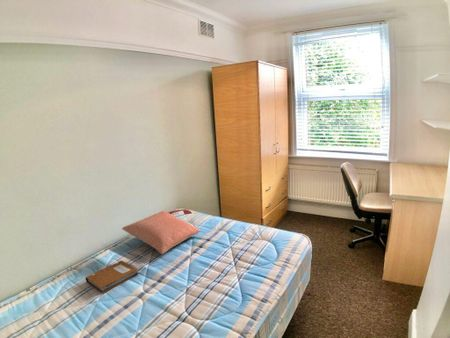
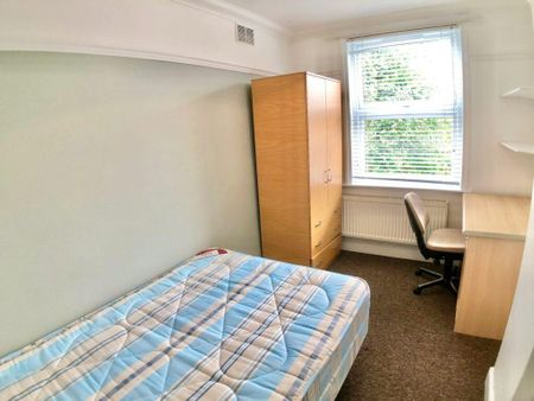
- pillow [121,210,201,255]
- notebook [85,260,139,294]
